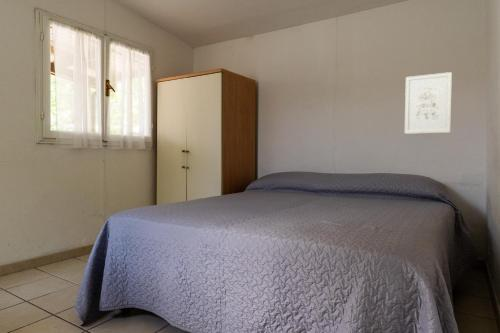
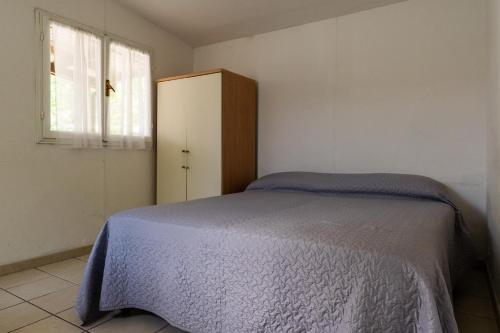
- wall art [404,71,453,135]
